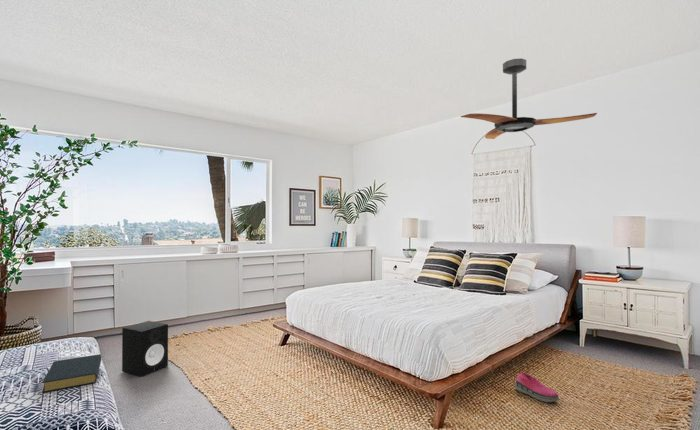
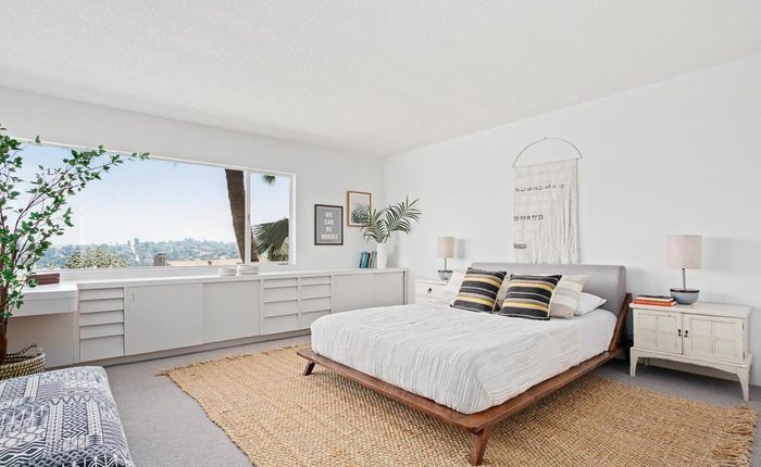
- hardback book [41,353,102,394]
- ceiling fan [460,57,598,140]
- speaker [121,320,169,378]
- shoe [514,372,560,404]
